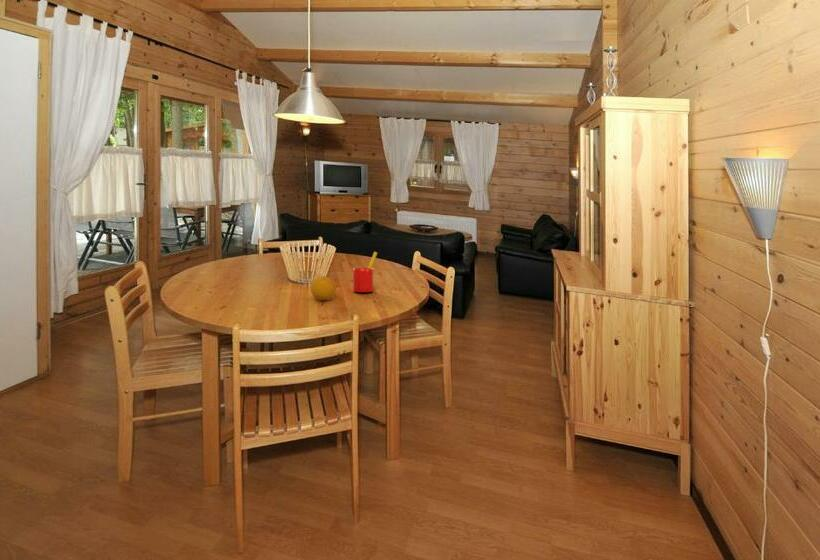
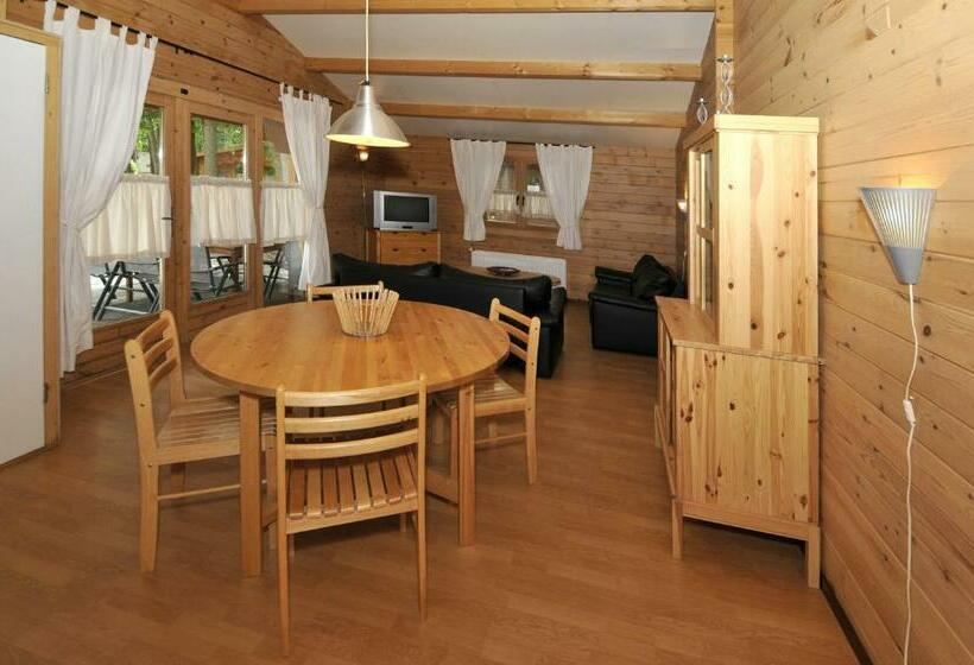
- fruit [310,275,337,301]
- straw [352,251,378,293]
